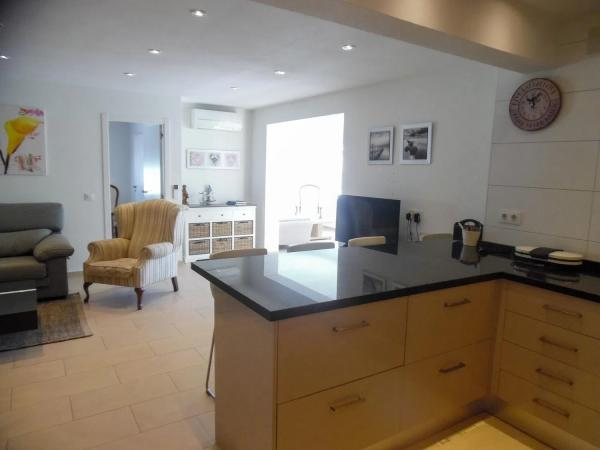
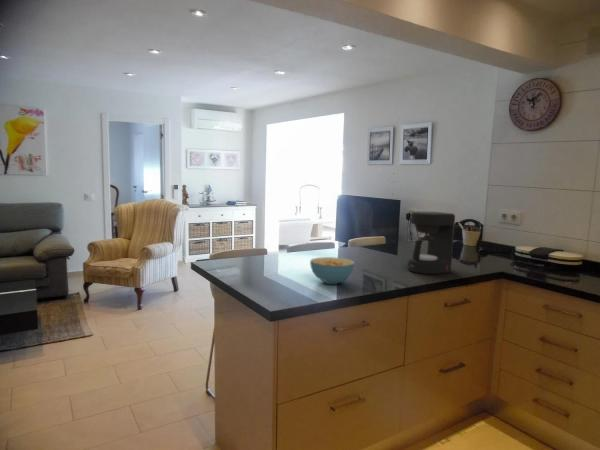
+ coffee maker [406,211,456,275]
+ cereal bowl [309,256,355,285]
